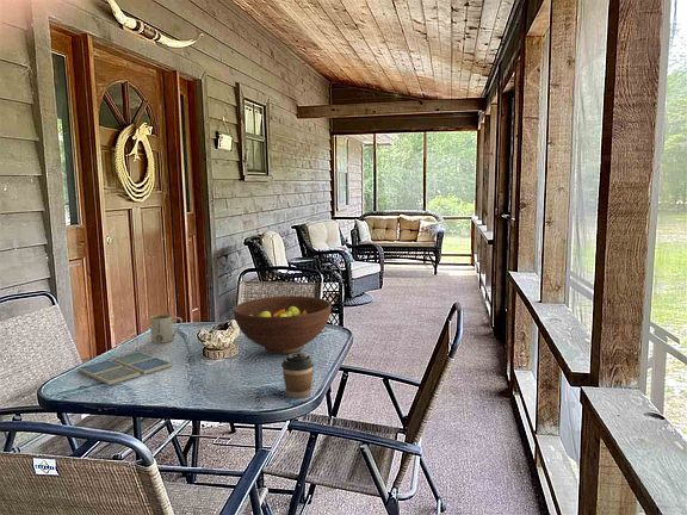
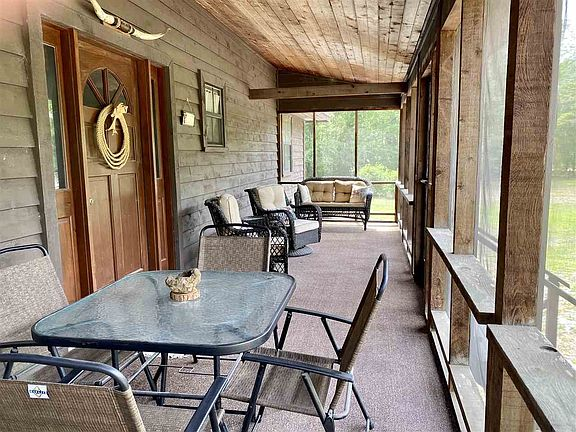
- mug [149,314,184,345]
- fruit bowl [233,294,333,355]
- coffee cup [280,352,315,399]
- drink coaster [76,350,174,386]
